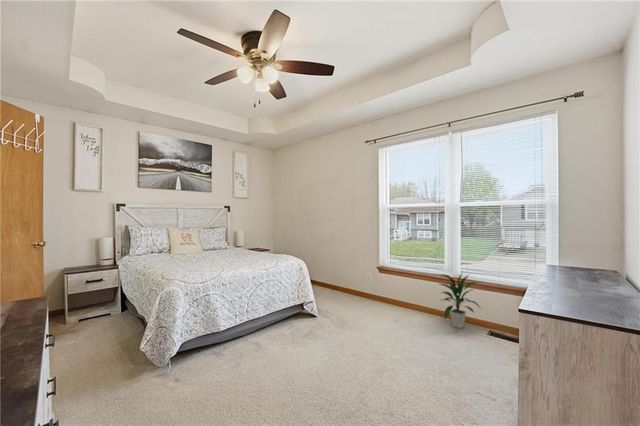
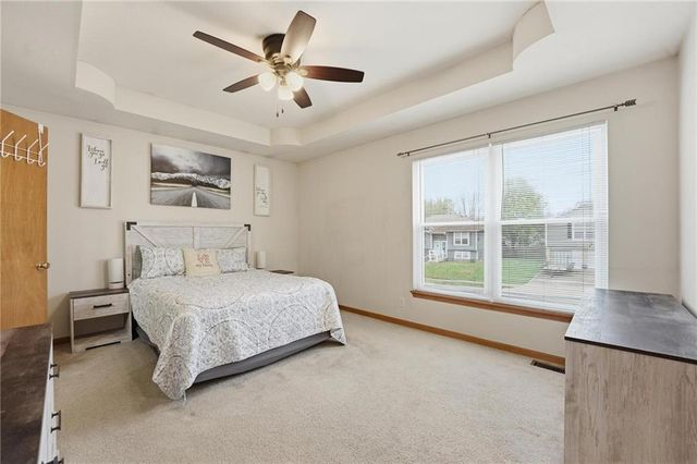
- indoor plant [438,271,482,330]
